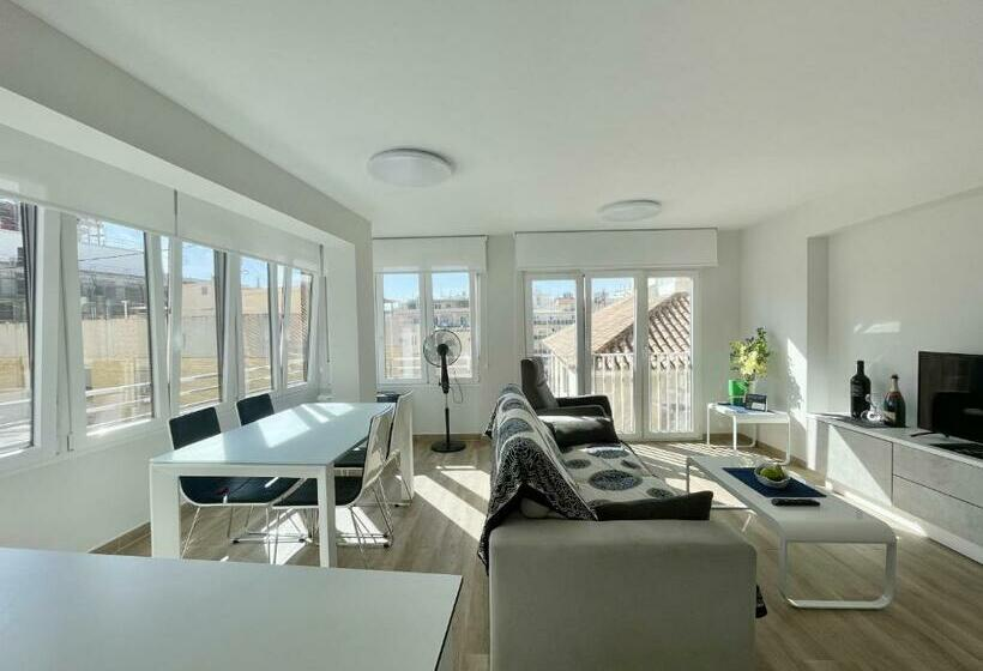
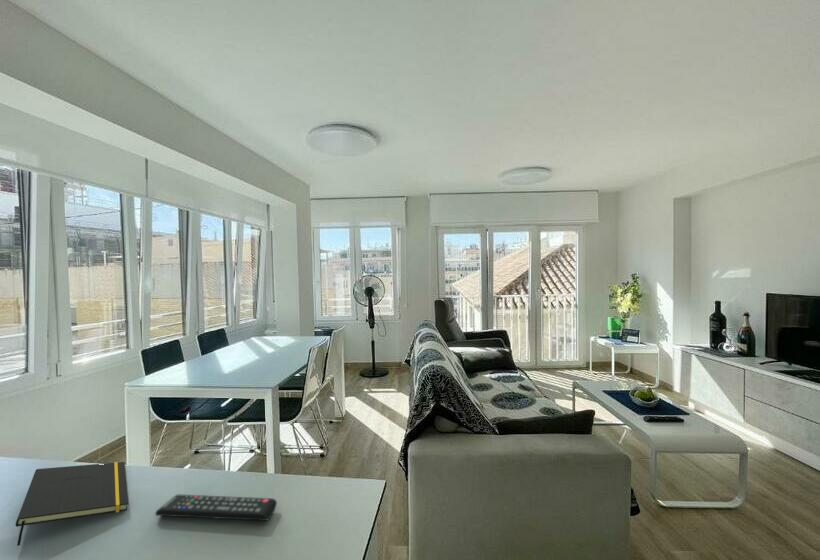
+ remote control [154,494,278,522]
+ notepad [15,461,129,547]
